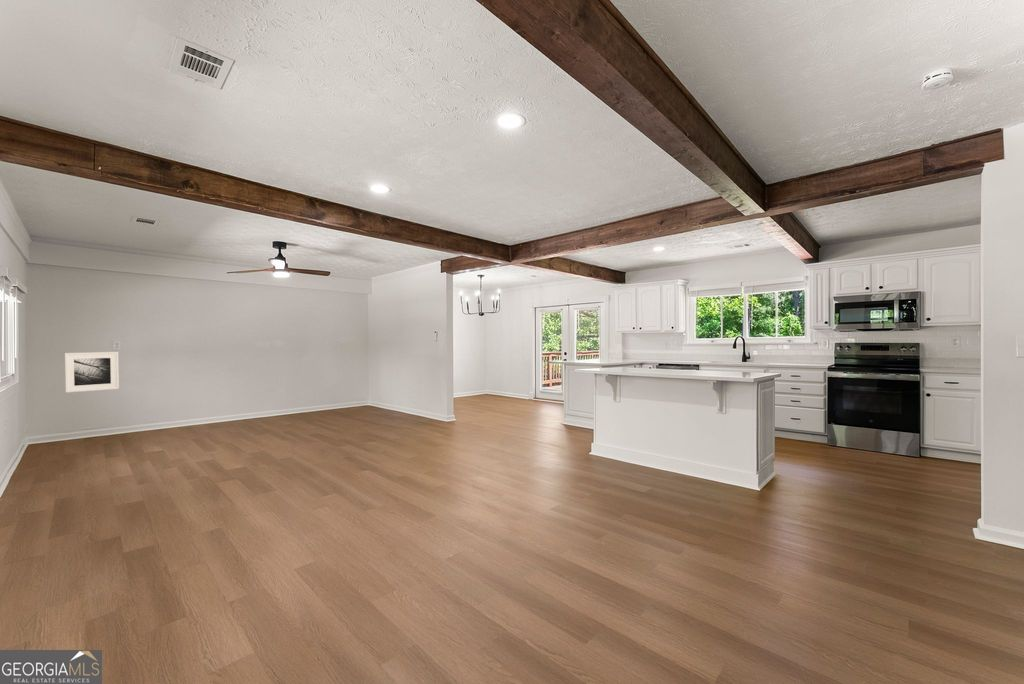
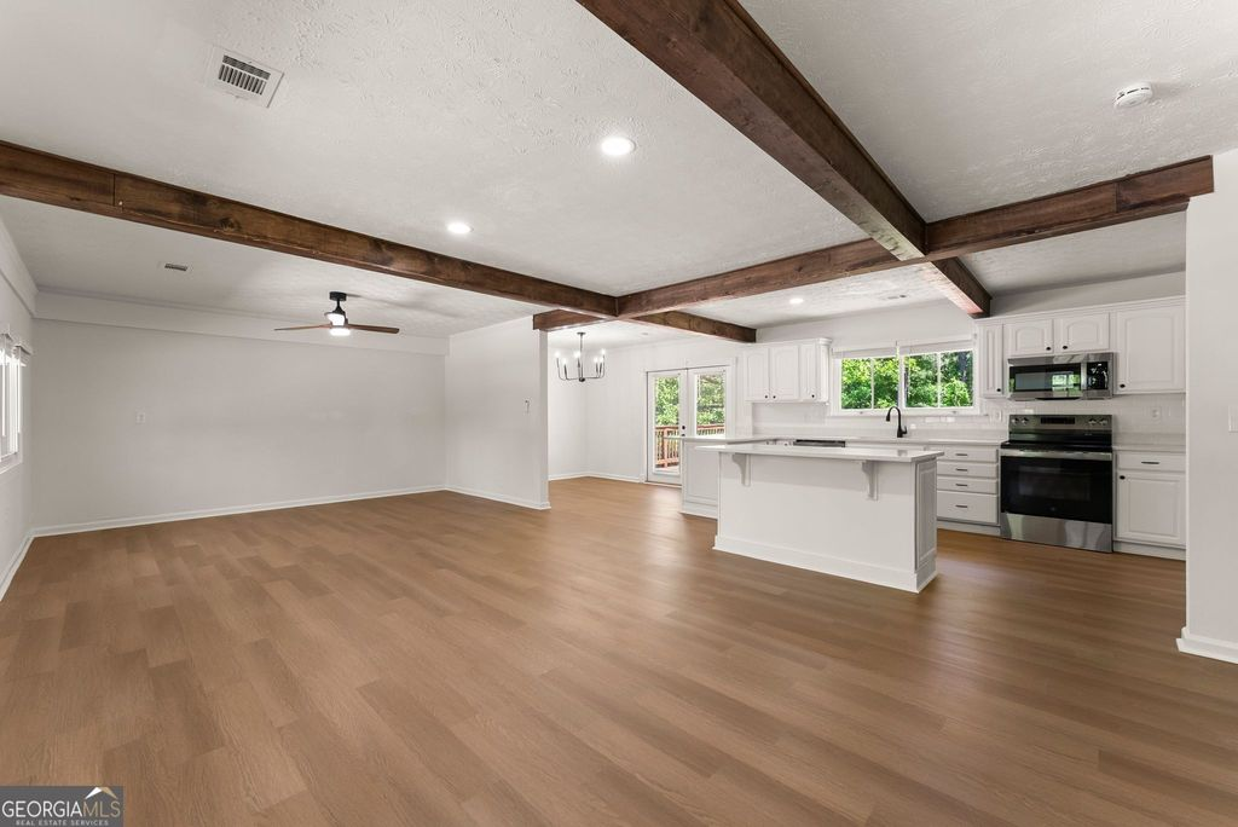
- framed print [64,351,120,393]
